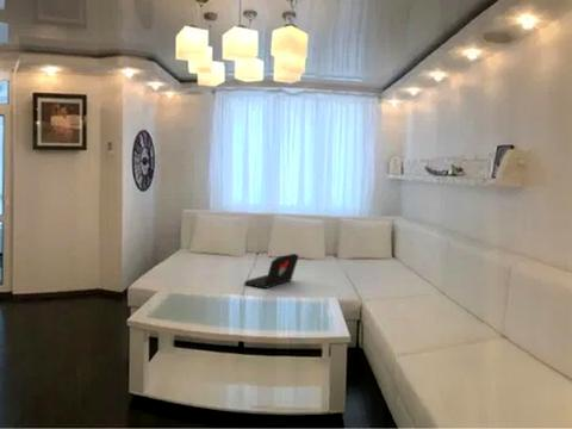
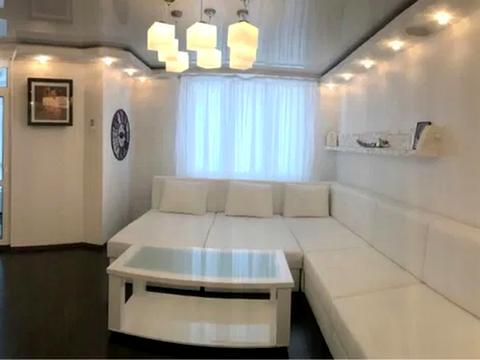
- laptop [243,253,300,290]
